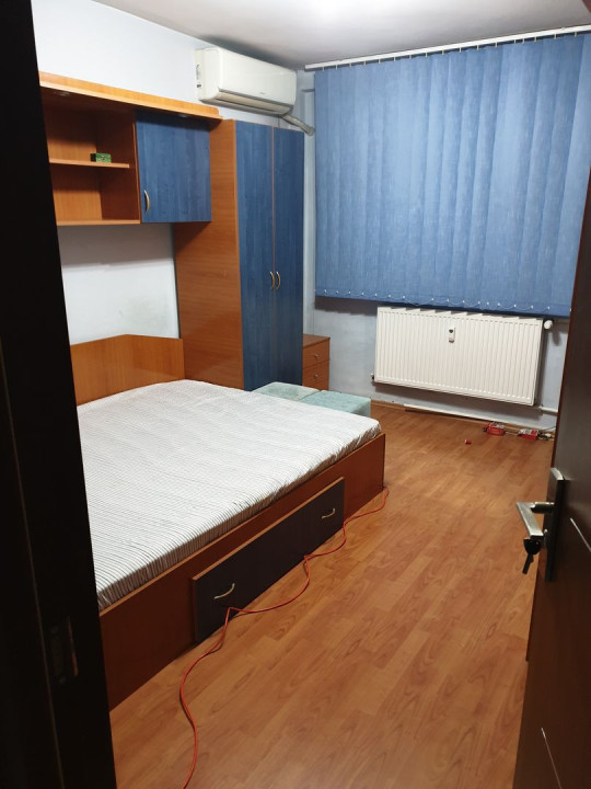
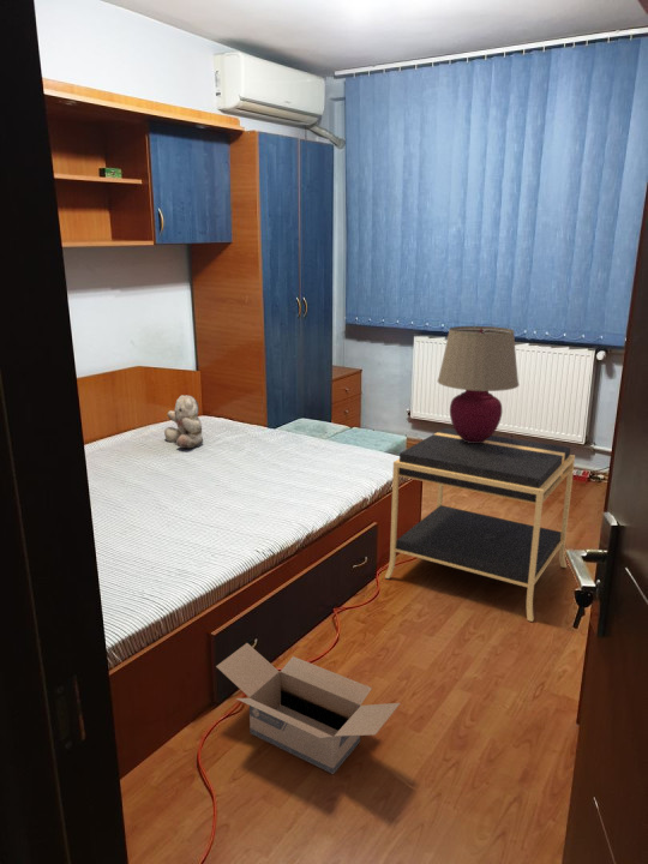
+ cardboard box [215,642,401,775]
+ table lamp [437,325,520,443]
+ teddy bear [163,394,204,449]
+ nightstand [384,427,576,623]
